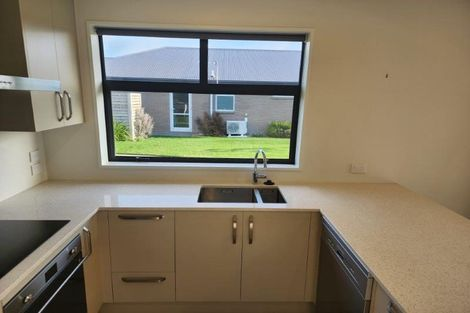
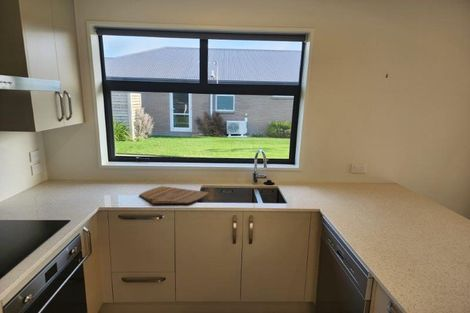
+ cutting board [138,185,210,205]
